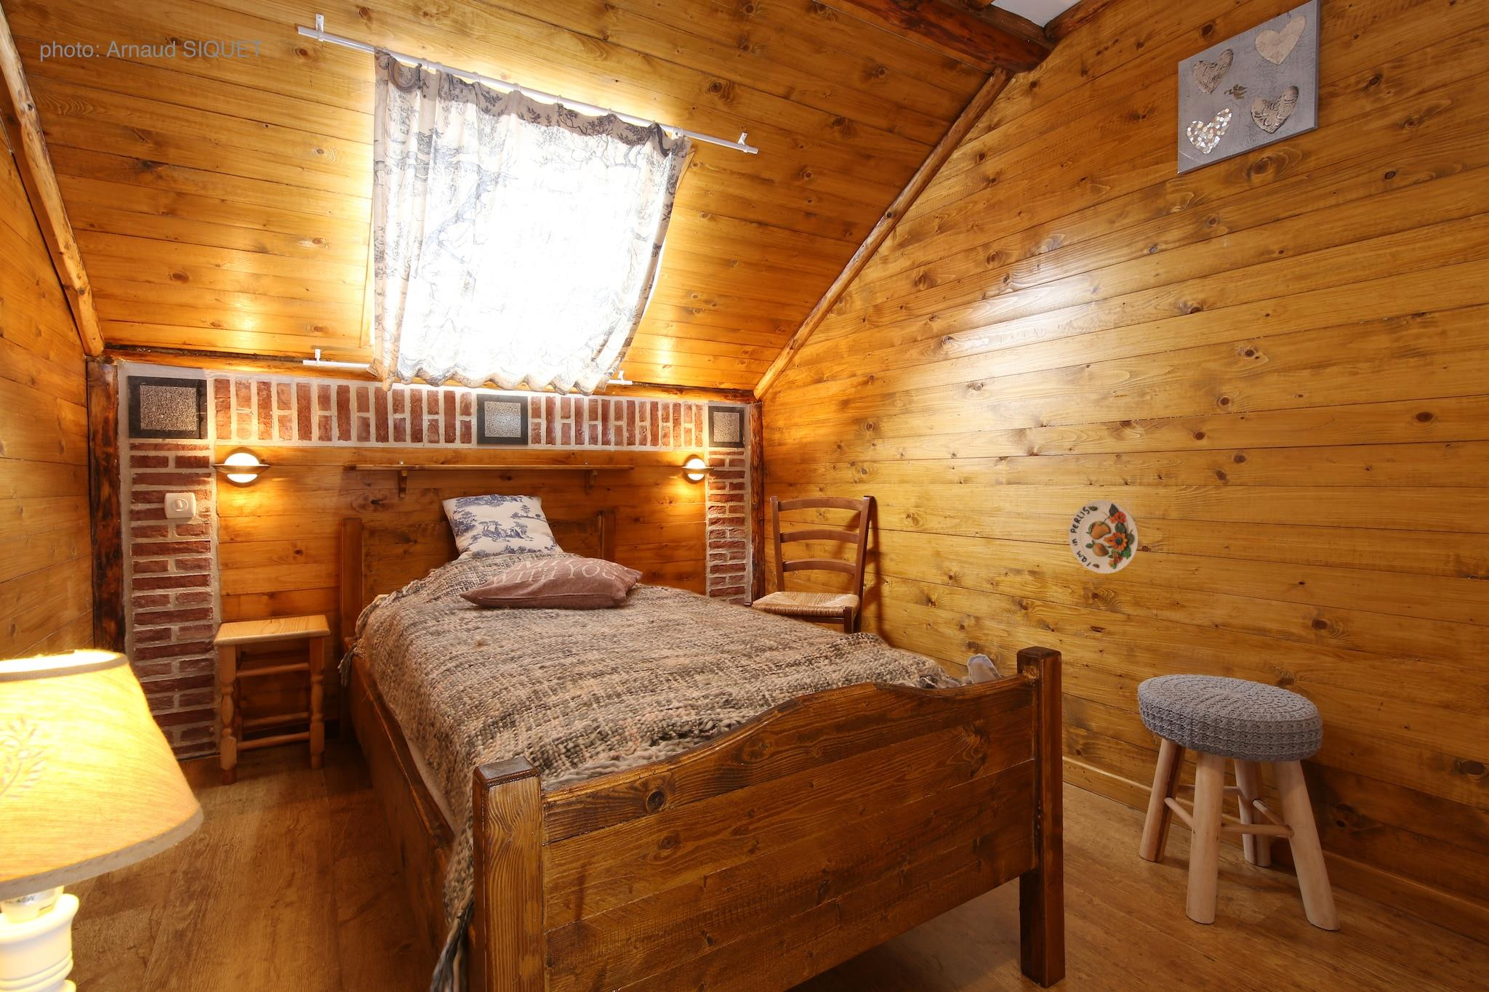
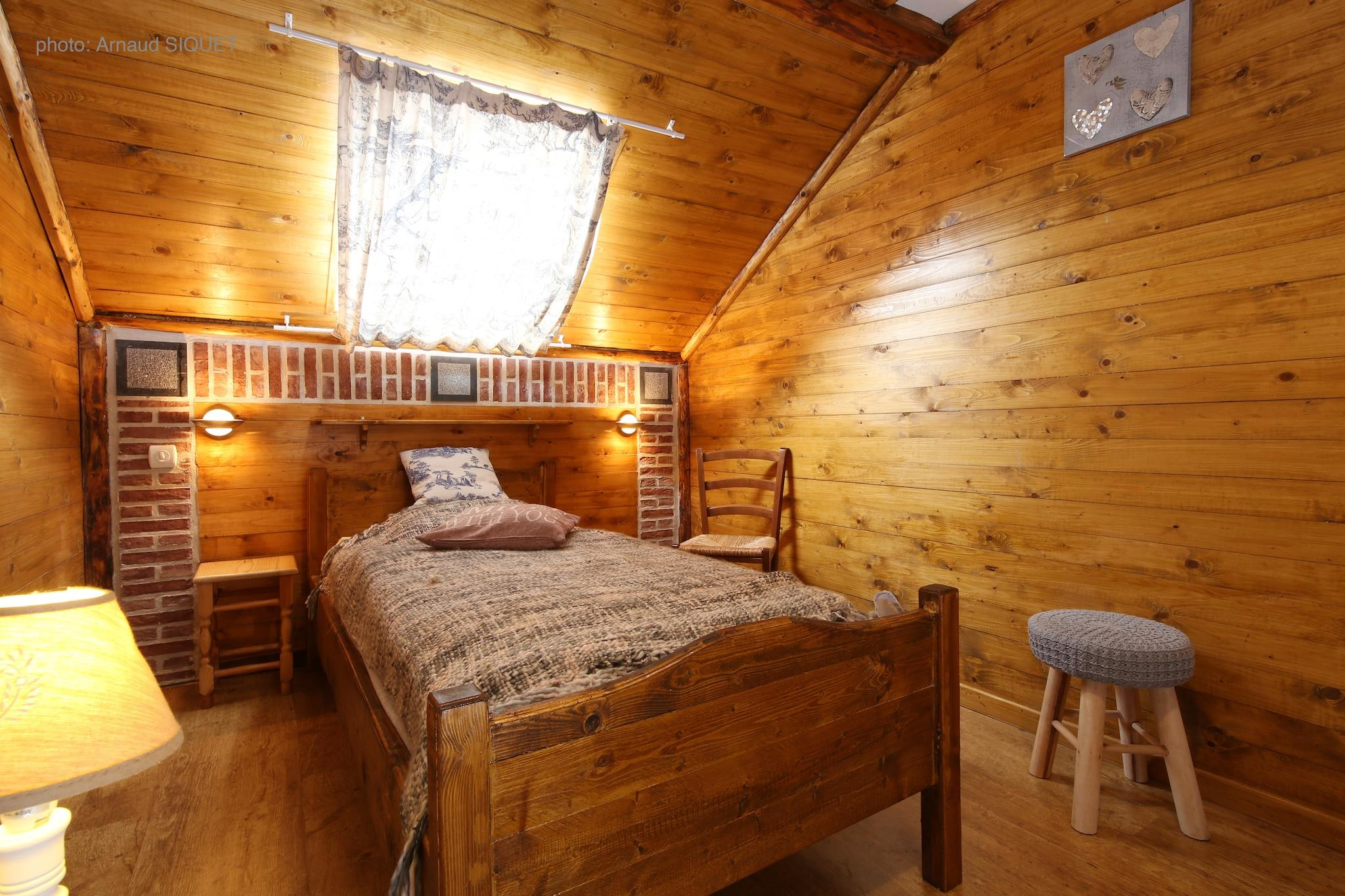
- decorative plate [1068,499,1139,575]
